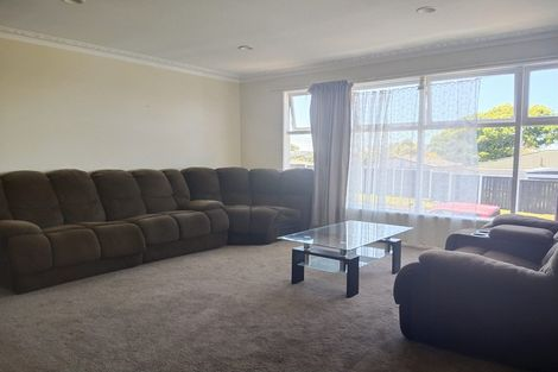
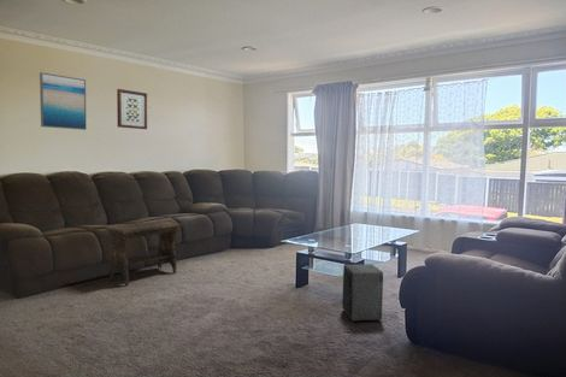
+ footstool [104,219,182,287]
+ wall art [116,88,148,130]
+ wall art [39,71,88,131]
+ speaker [341,263,384,323]
